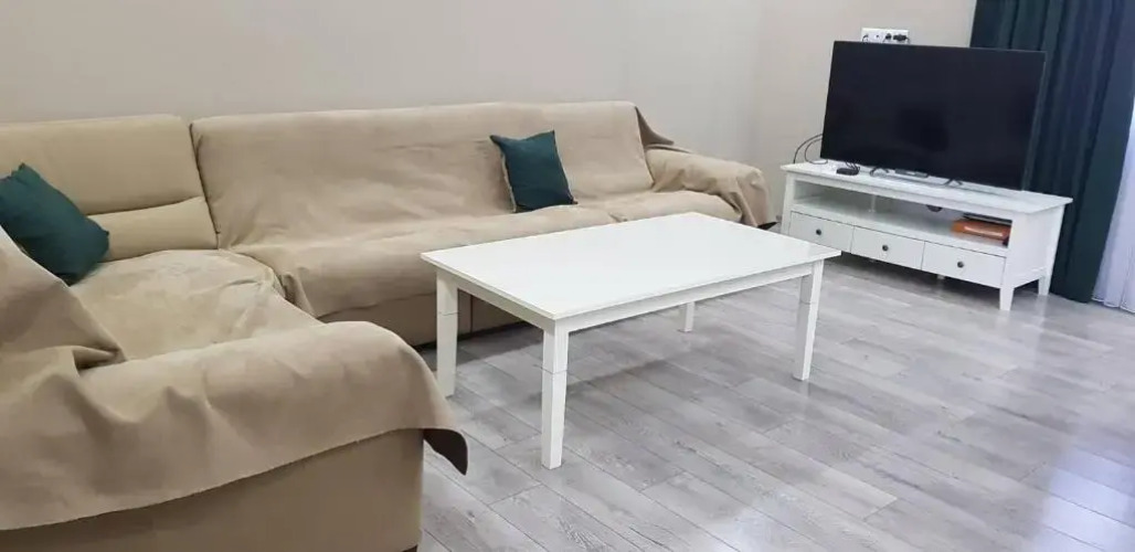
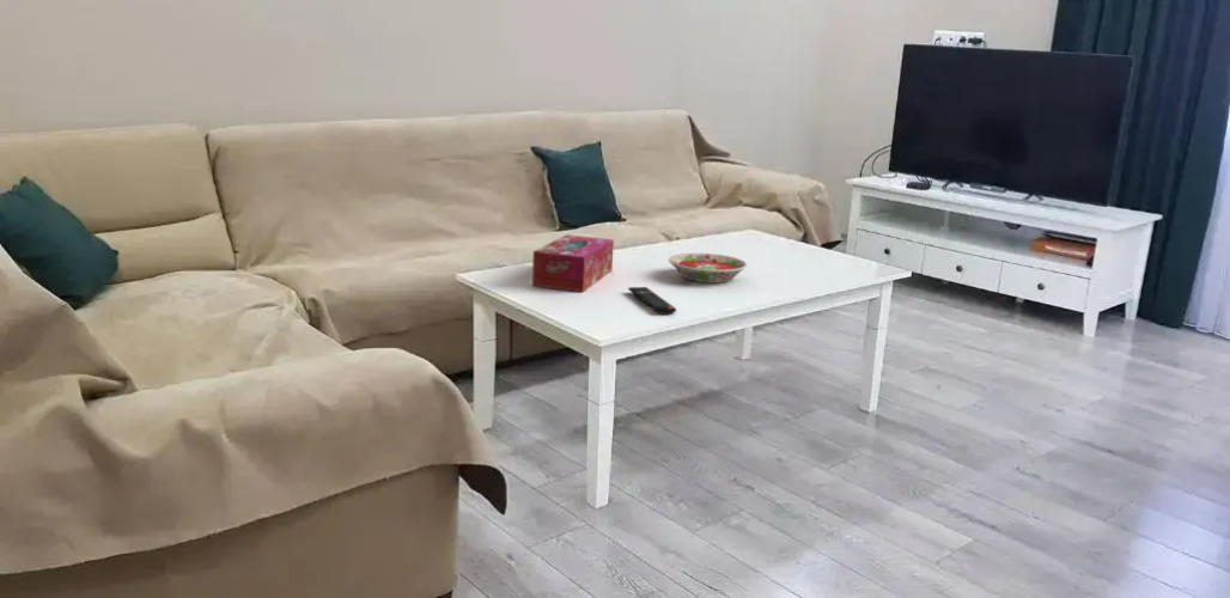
+ remote control [627,286,677,316]
+ tissue box [531,233,615,293]
+ bowl [668,252,748,283]
